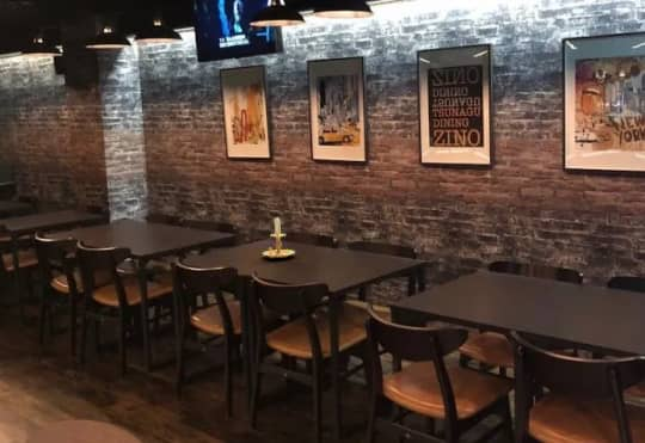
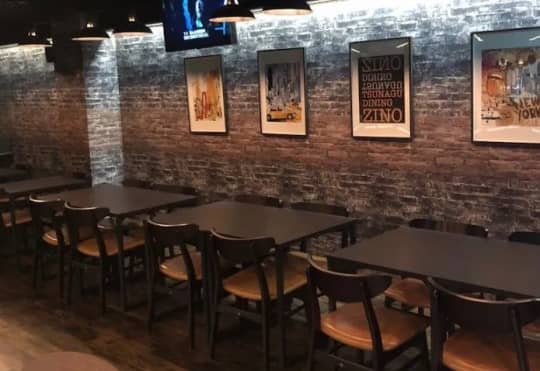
- candle holder [262,217,296,259]
